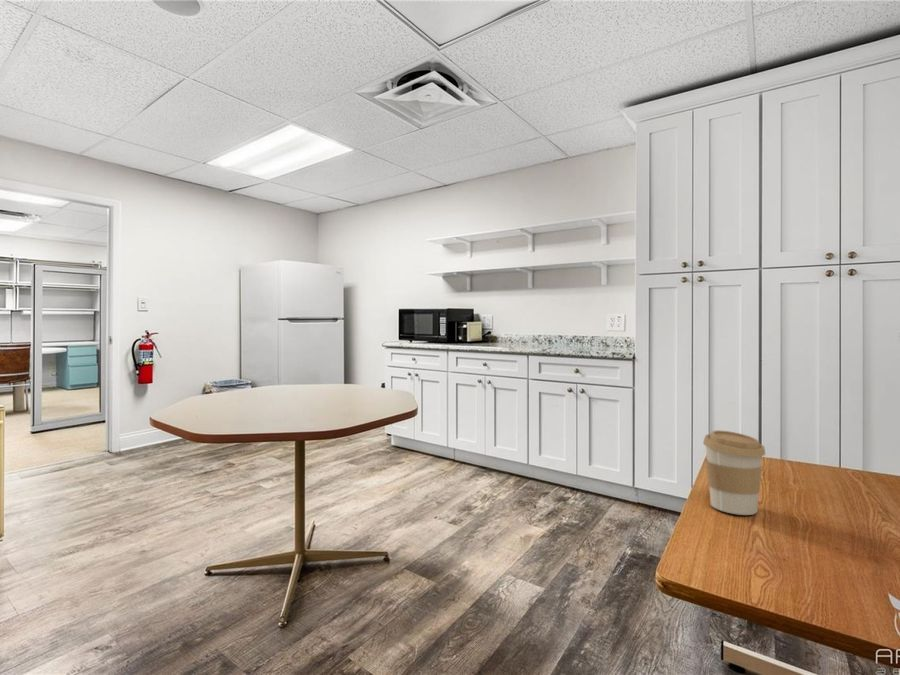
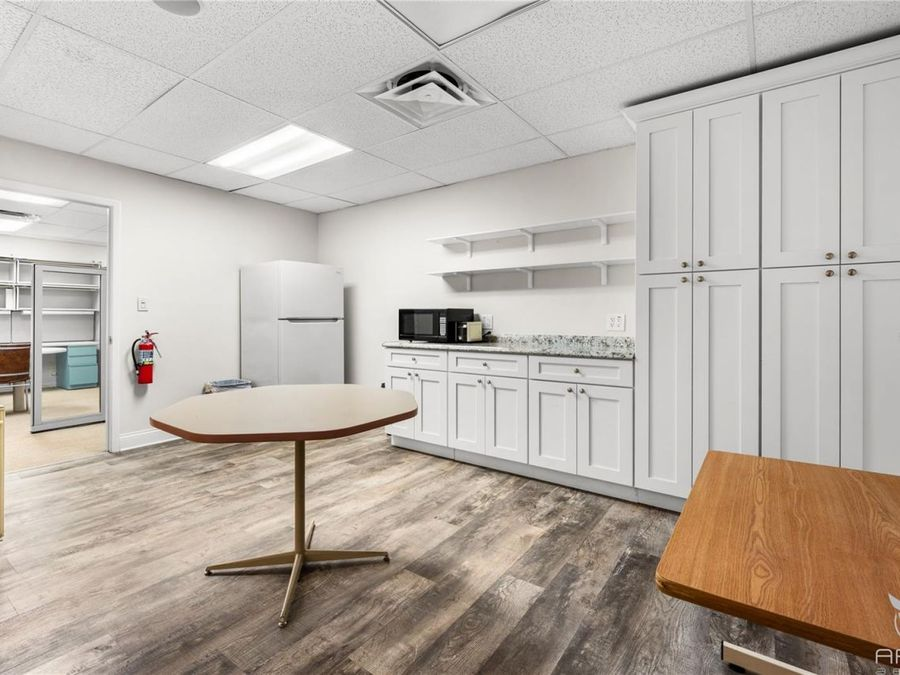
- coffee cup [702,429,766,516]
